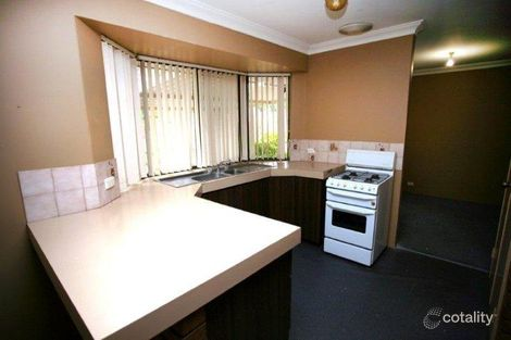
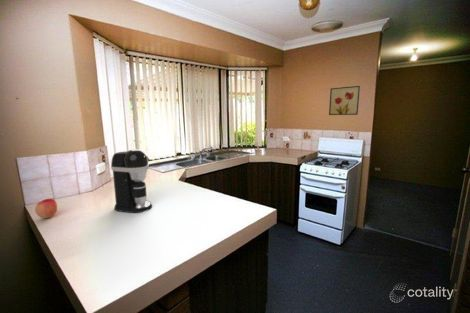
+ wall art [328,85,361,116]
+ apple [34,198,58,219]
+ coffee maker [110,148,153,214]
